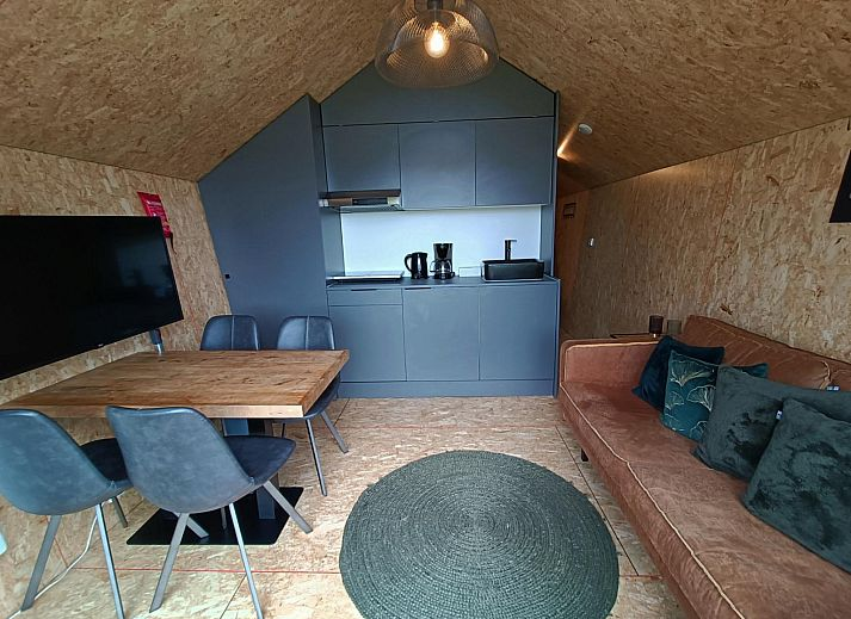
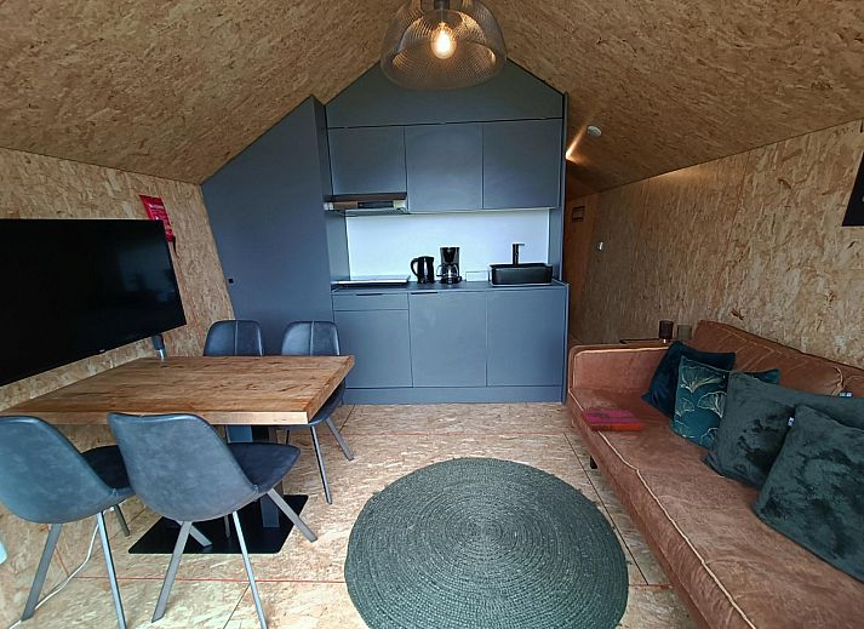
+ hardback book [579,410,643,431]
